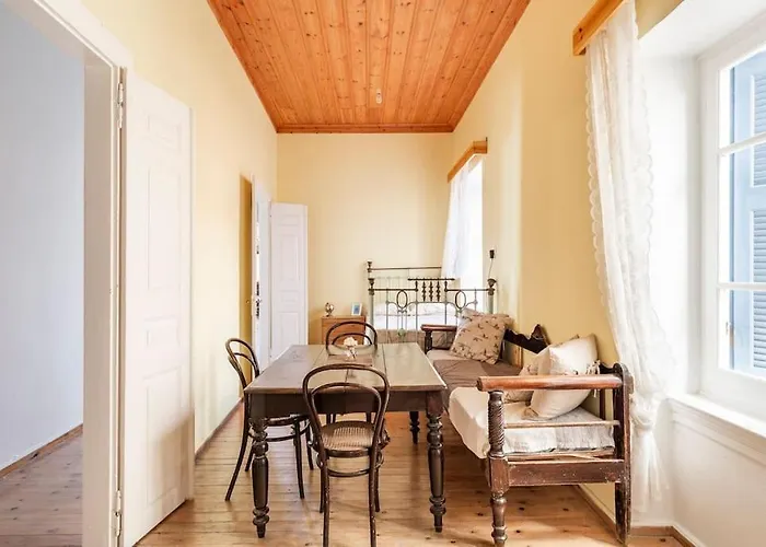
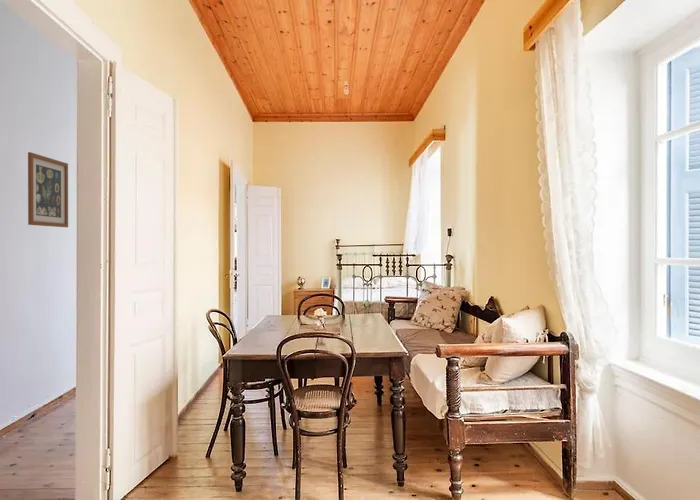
+ wall art [27,151,69,228]
